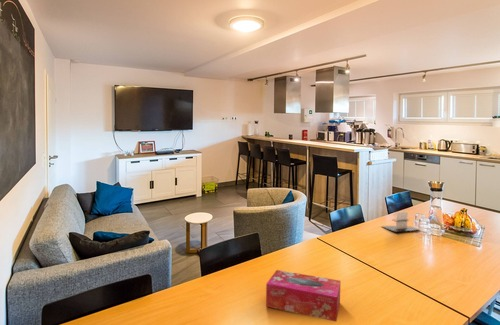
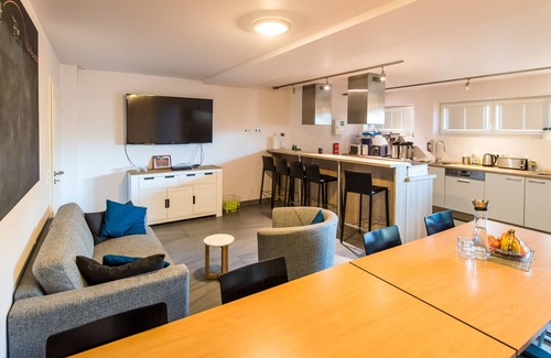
- tissue box [265,269,341,323]
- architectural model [380,210,421,233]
